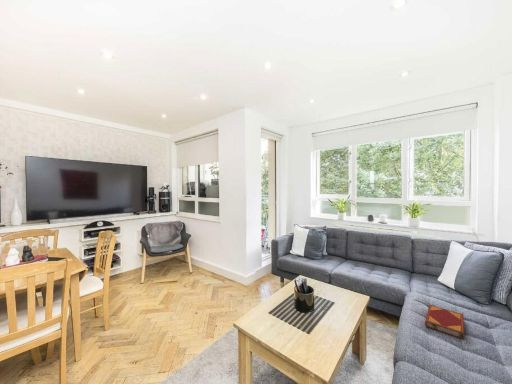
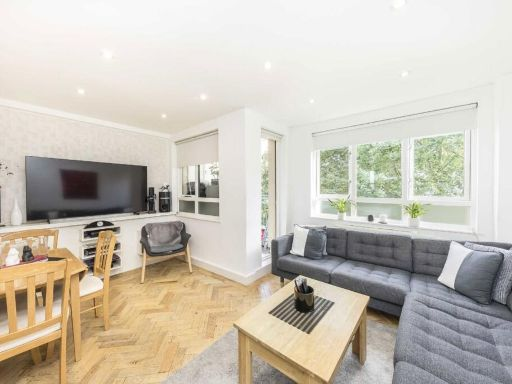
- hardback book [424,304,465,340]
